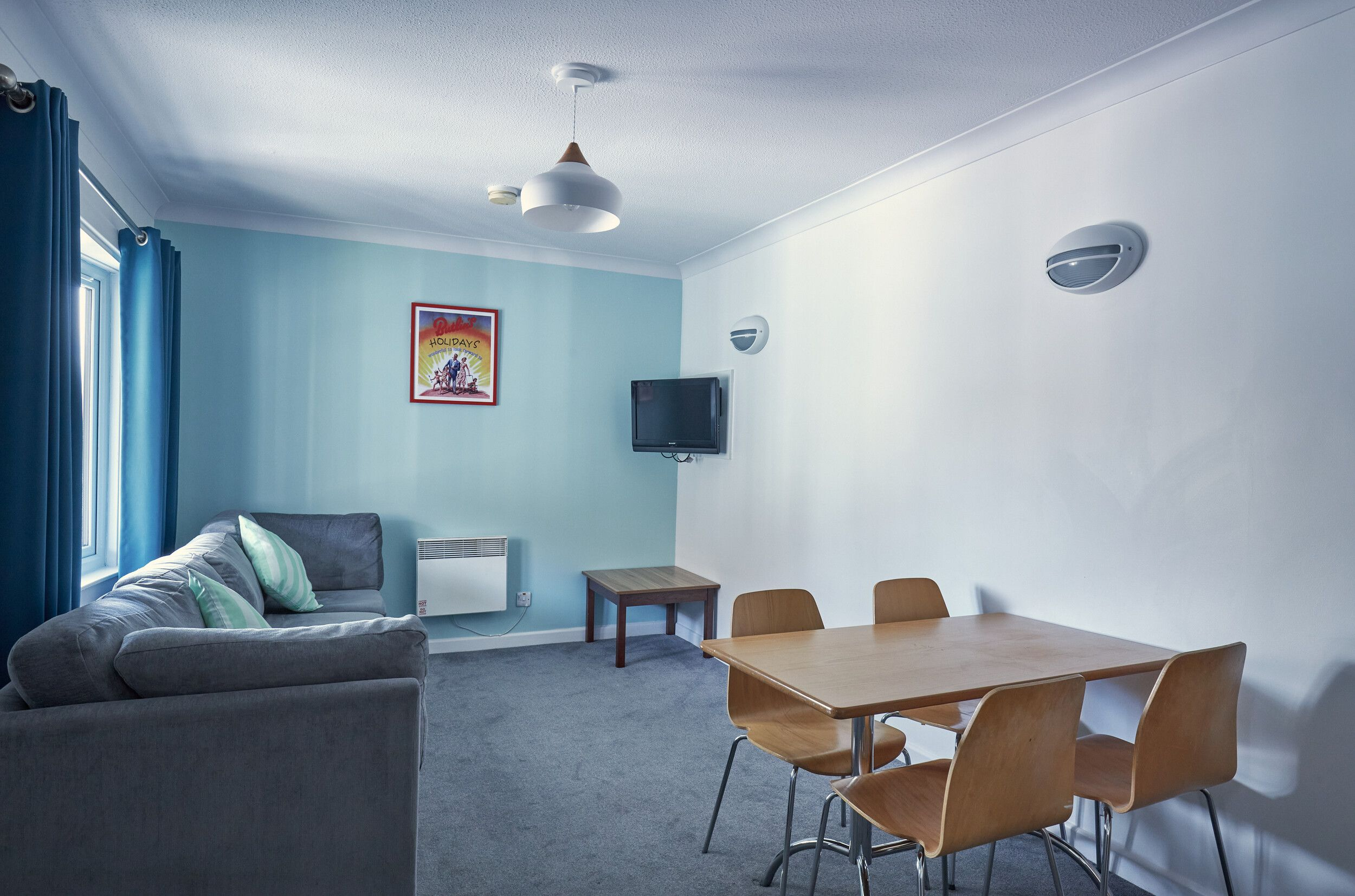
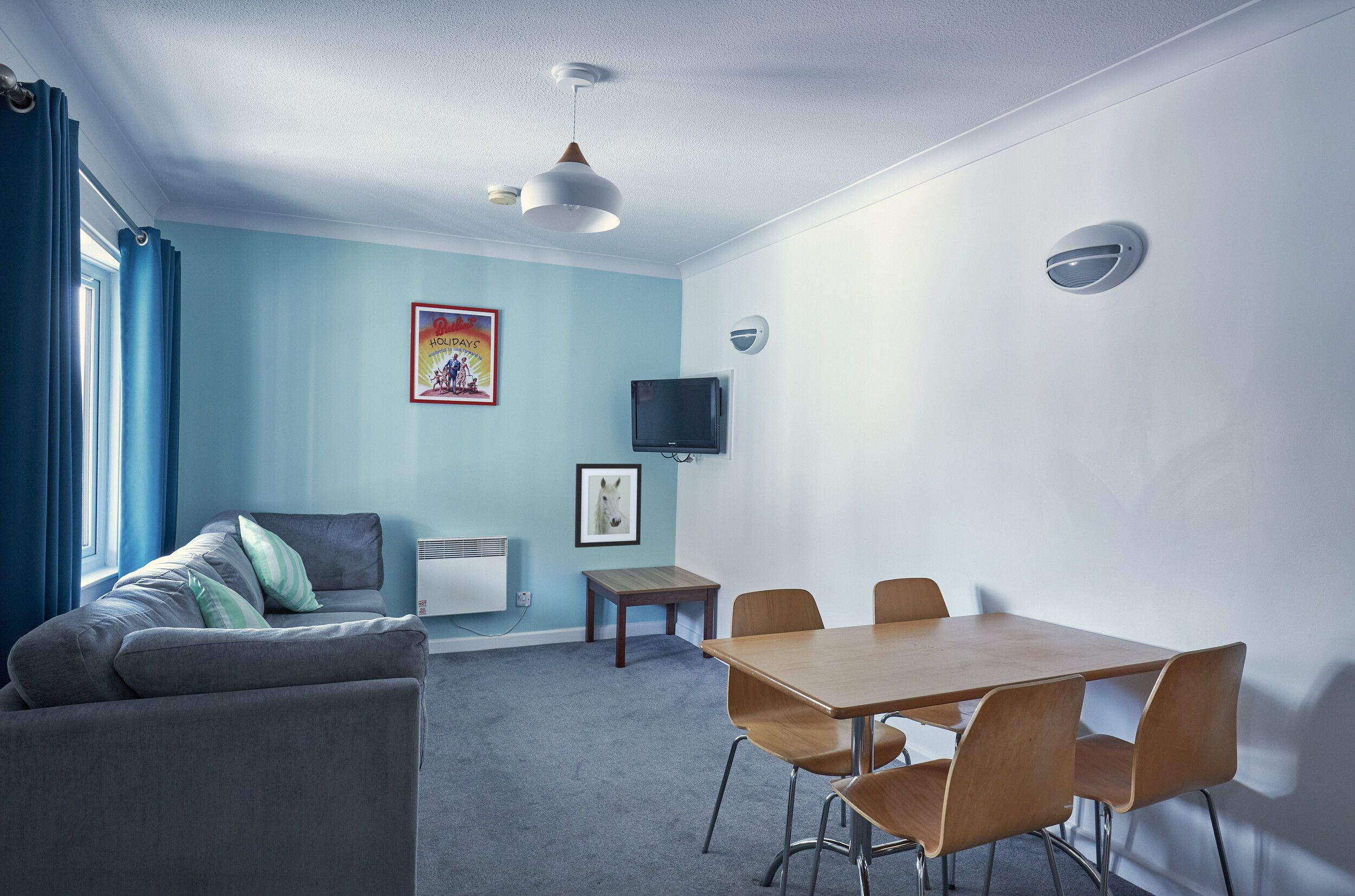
+ wall art [575,463,642,548]
